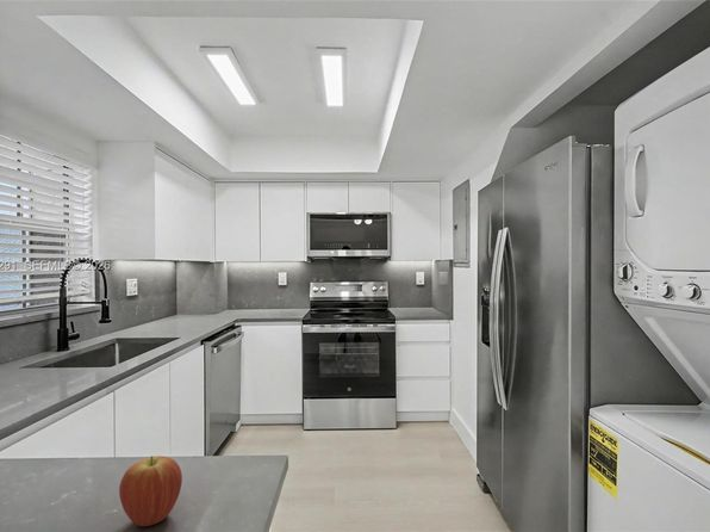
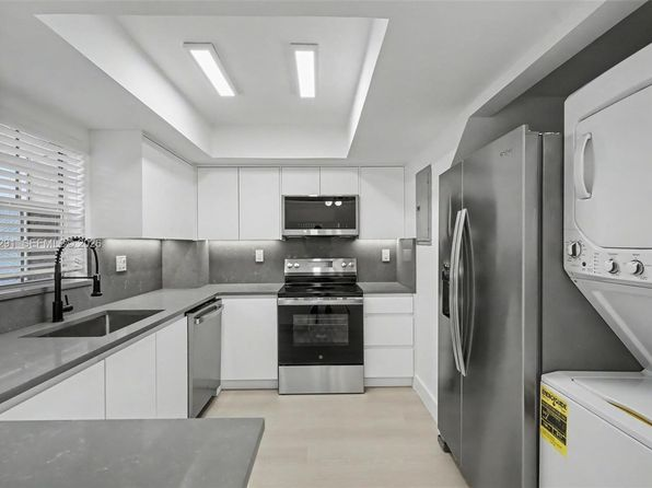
- fruit [118,454,183,527]
